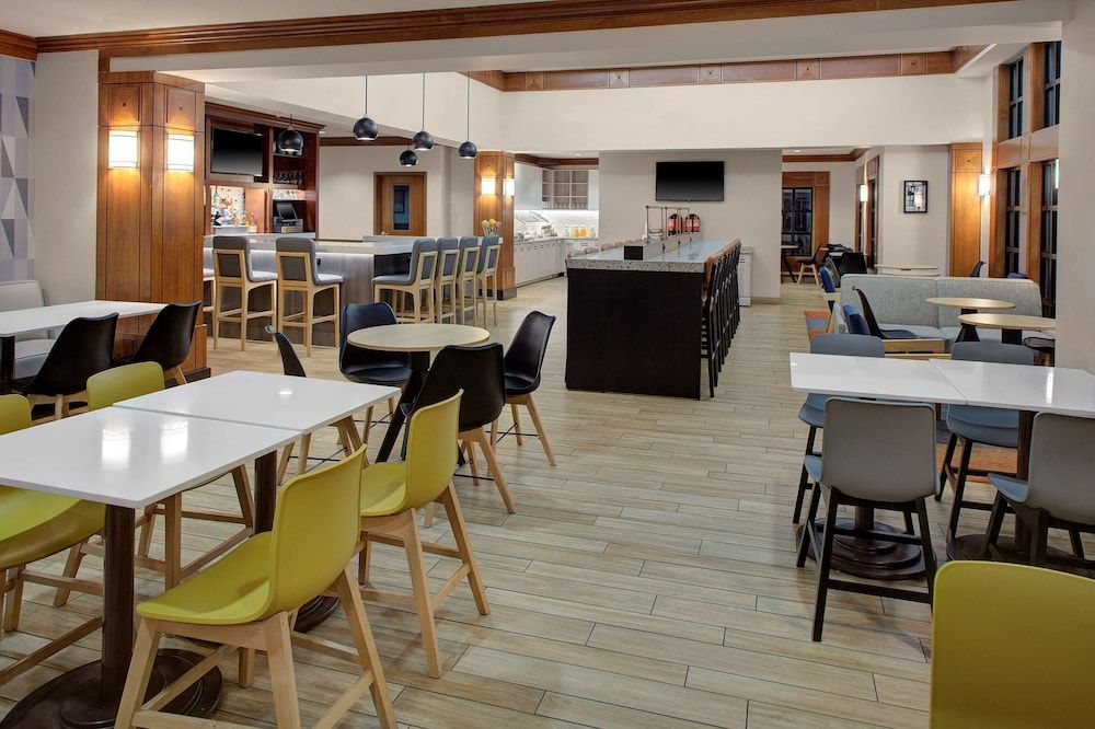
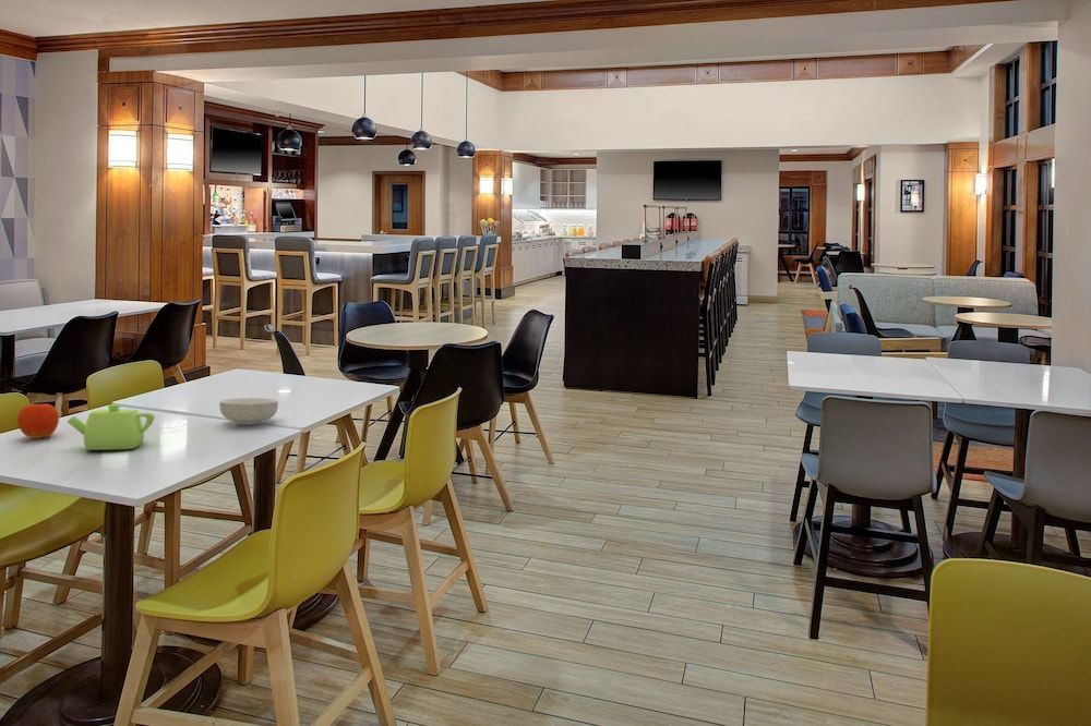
+ fruit [16,401,60,439]
+ teapot [67,403,156,451]
+ cereal bowl [218,397,279,425]
